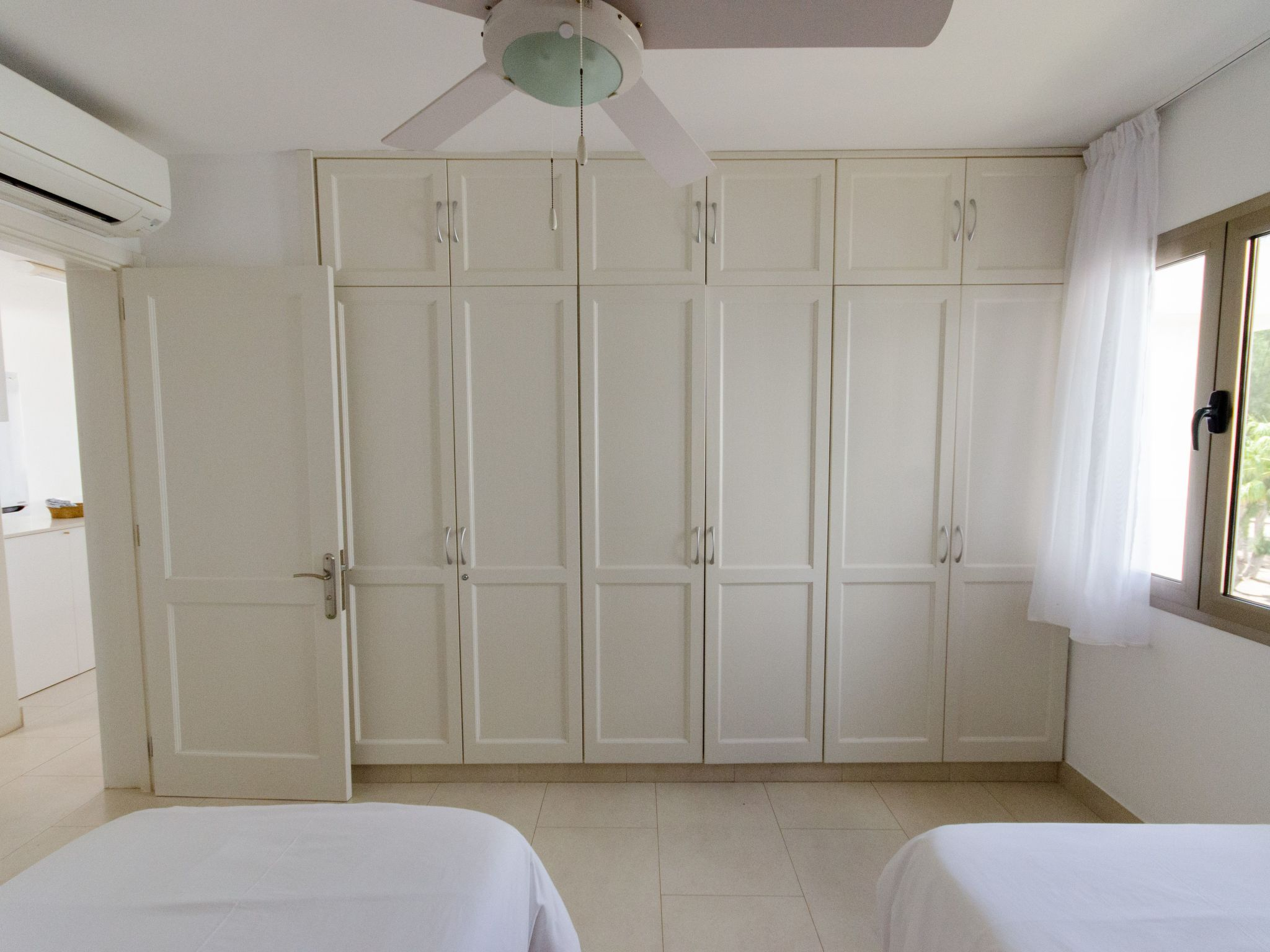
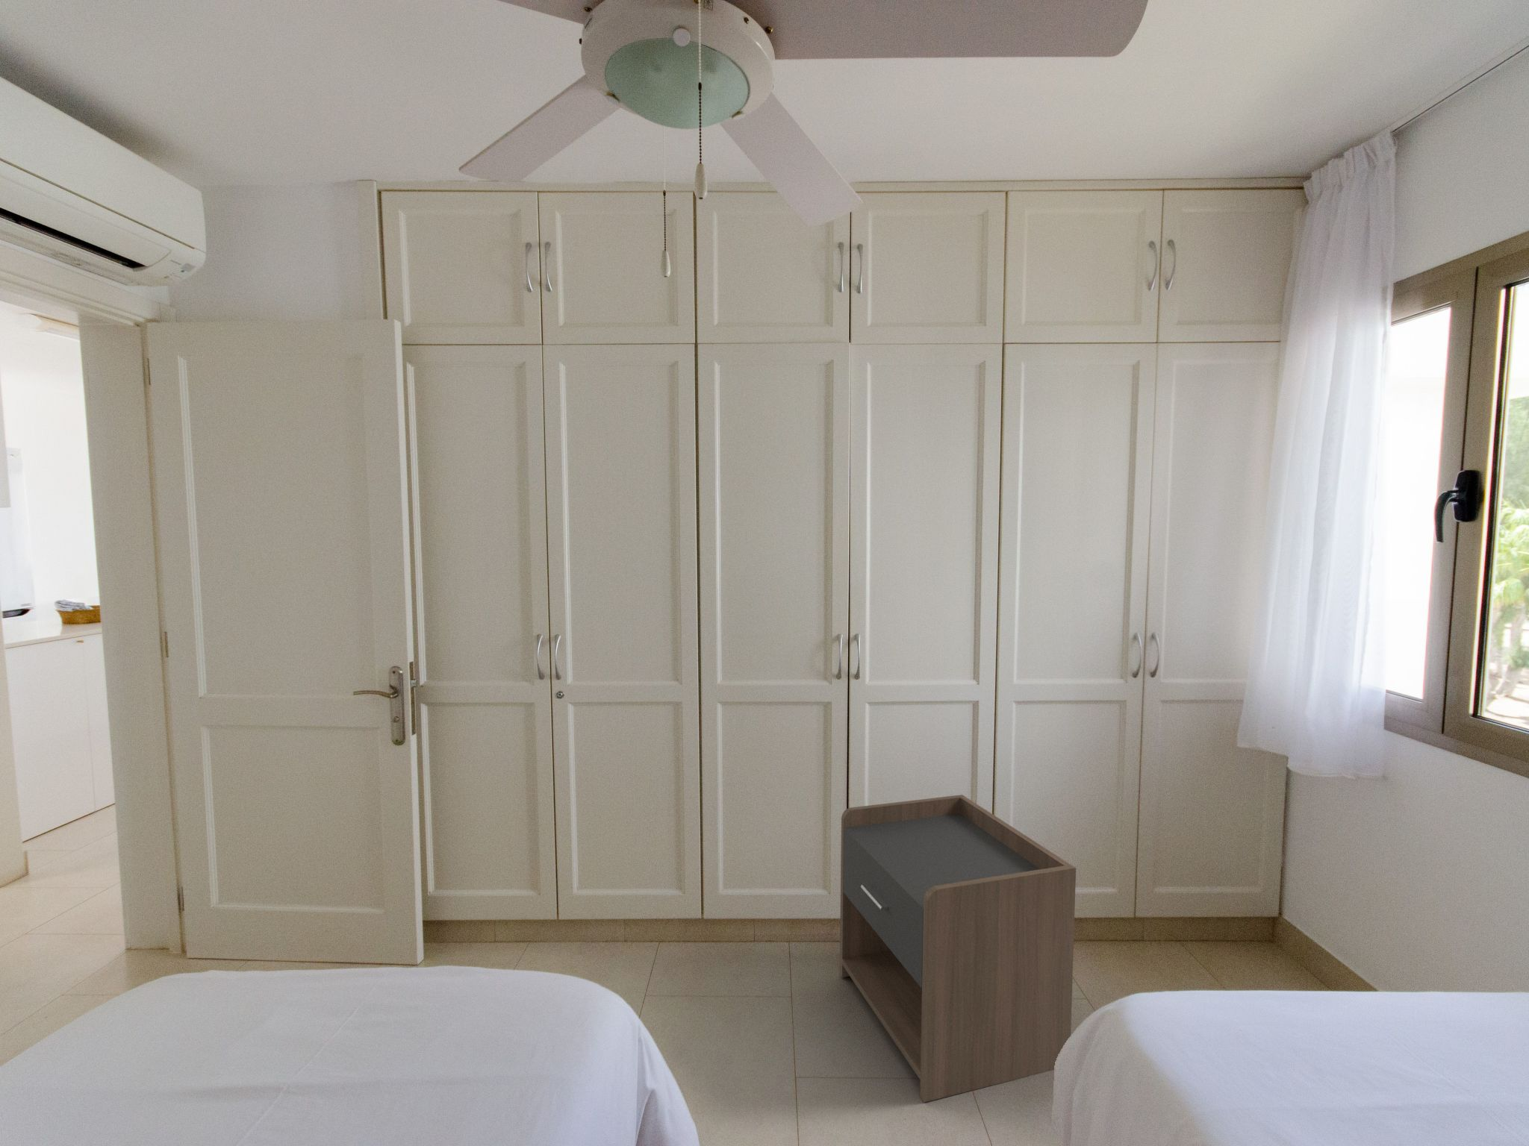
+ nightstand [839,793,1076,1104]
